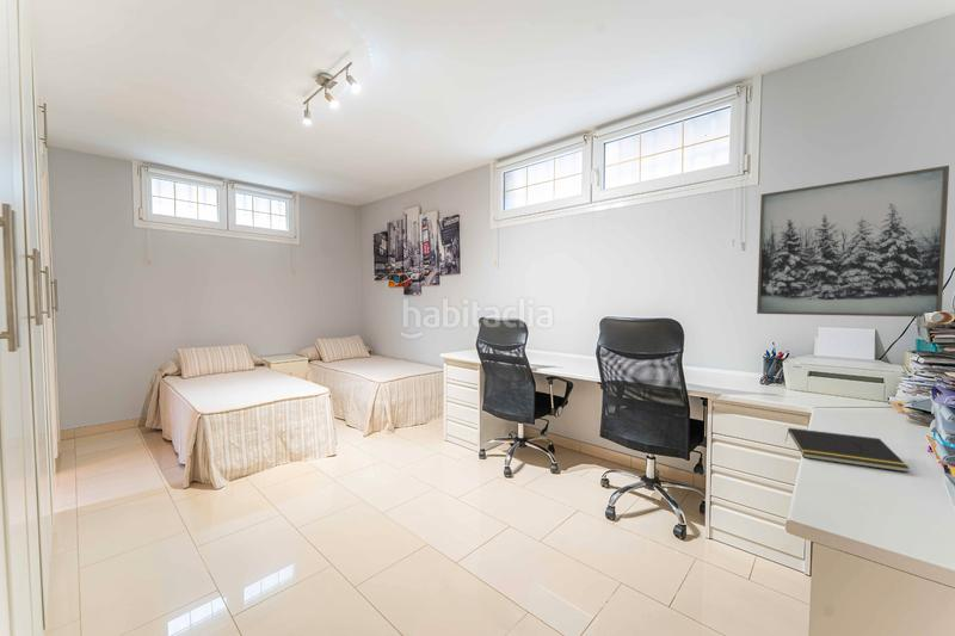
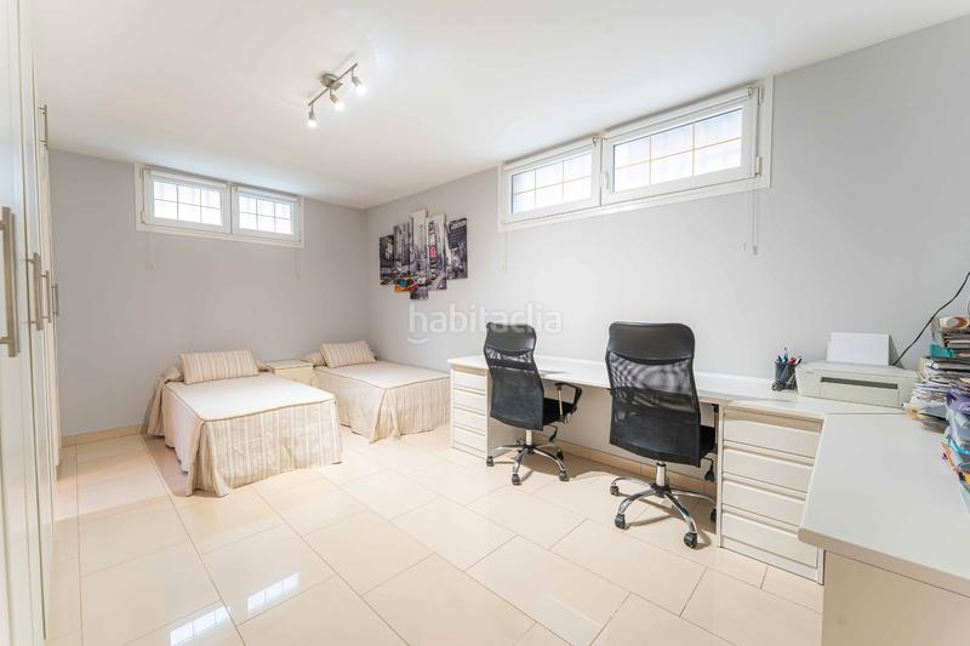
- notepad [784,427,911,474]
- wall art [756,165,950,319]
